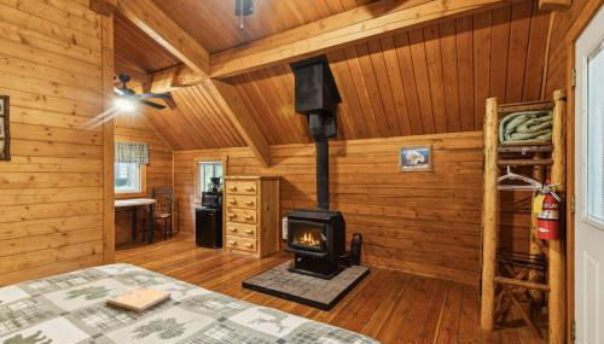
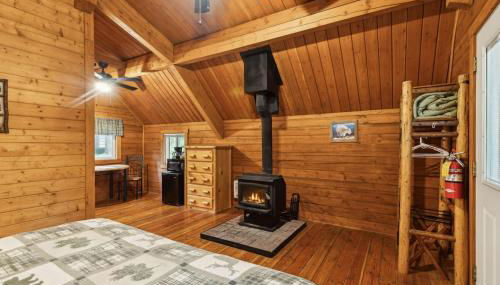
- book [104,285,172,313]
